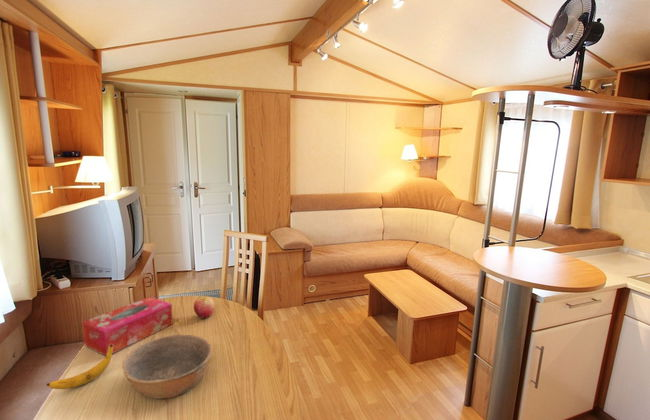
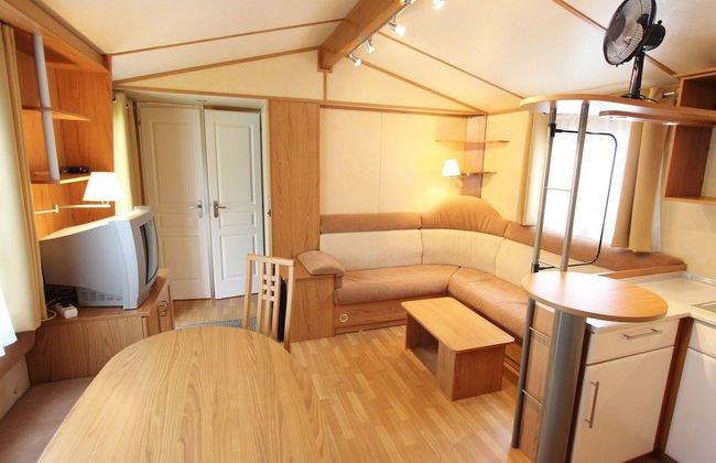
- tissue box [82,296,174,357]
- apple [193,295,216,319]
- bowl [121,333,213,400]
- banana [46,344,113,390]
